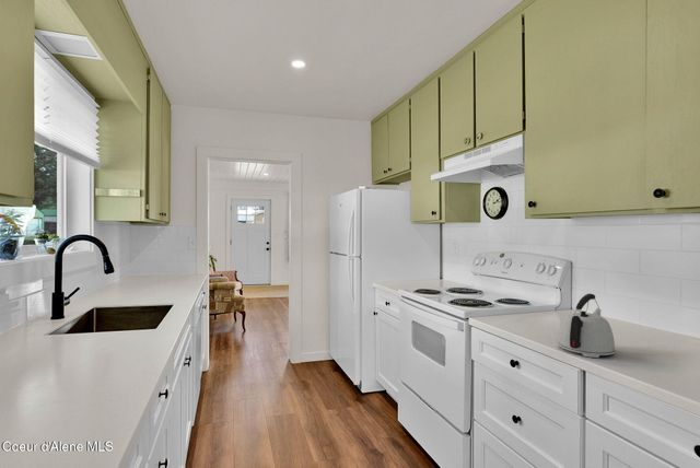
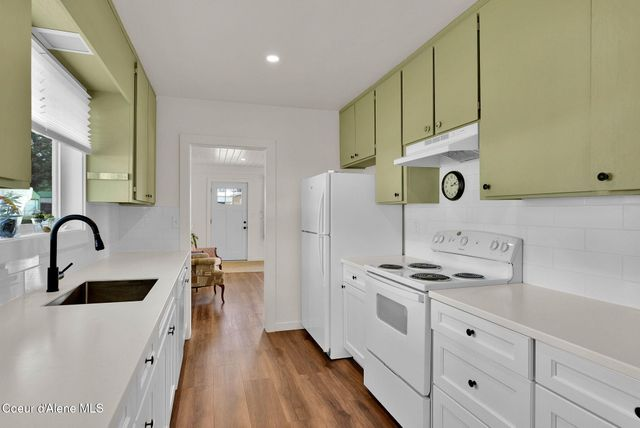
- kettle [558,293,617,359]
